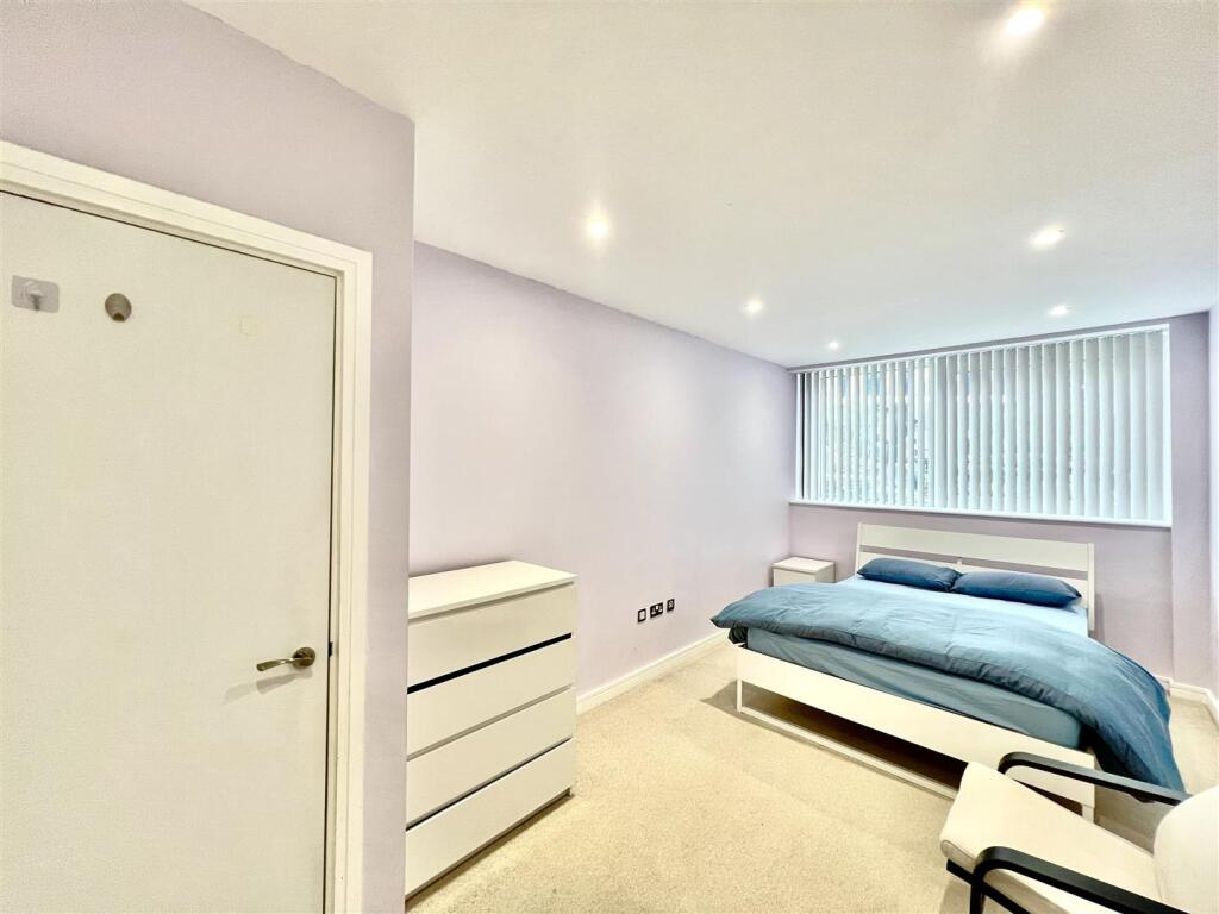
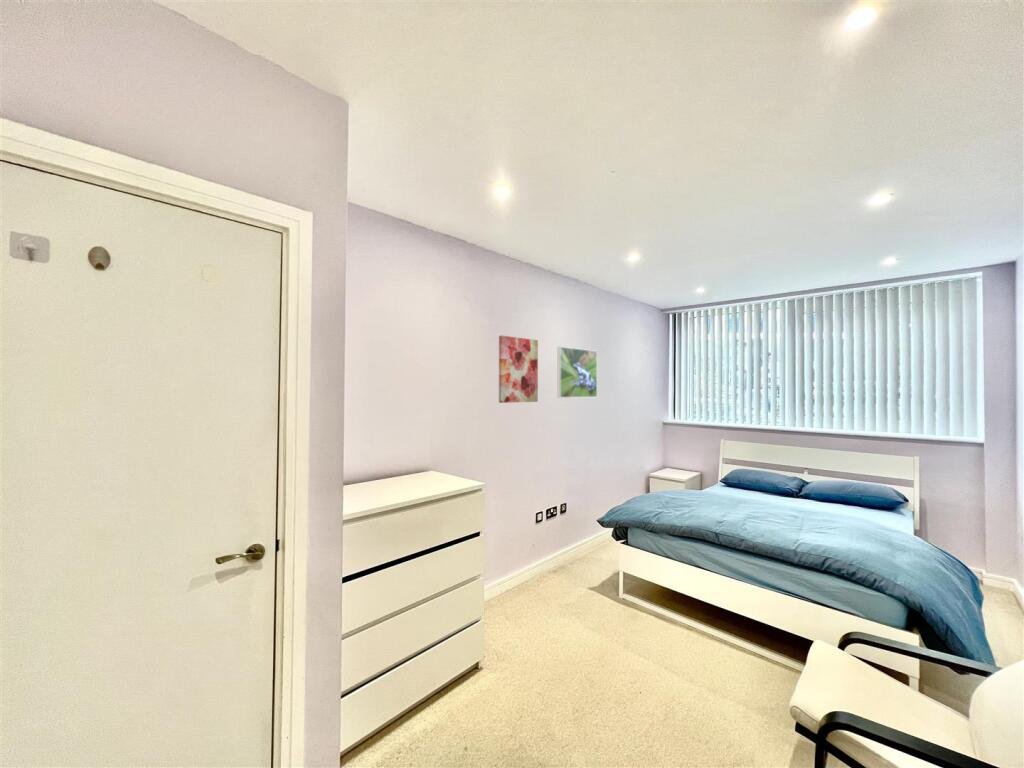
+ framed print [557,346,598,399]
+ wall art [498,335,539,404]
